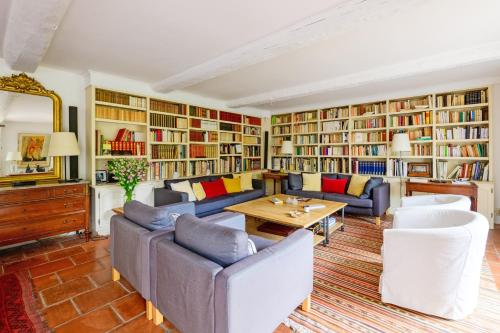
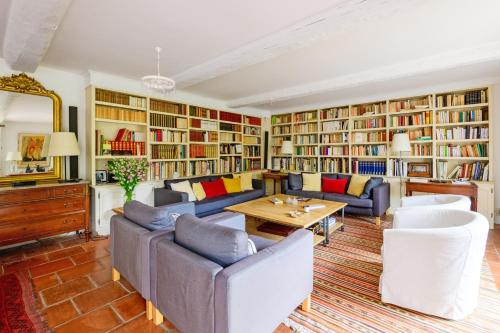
+ chandelier [140,47,176,98]
